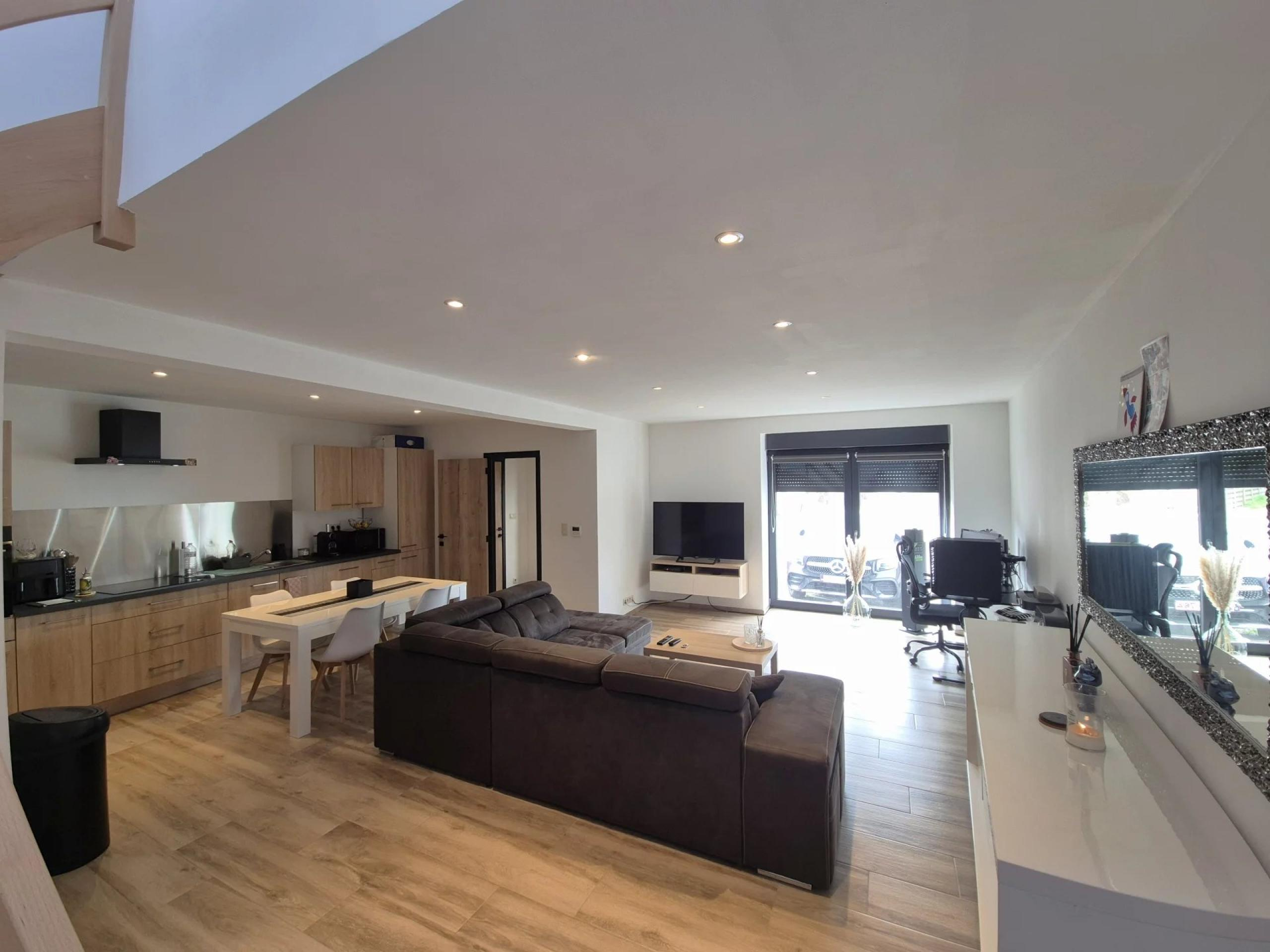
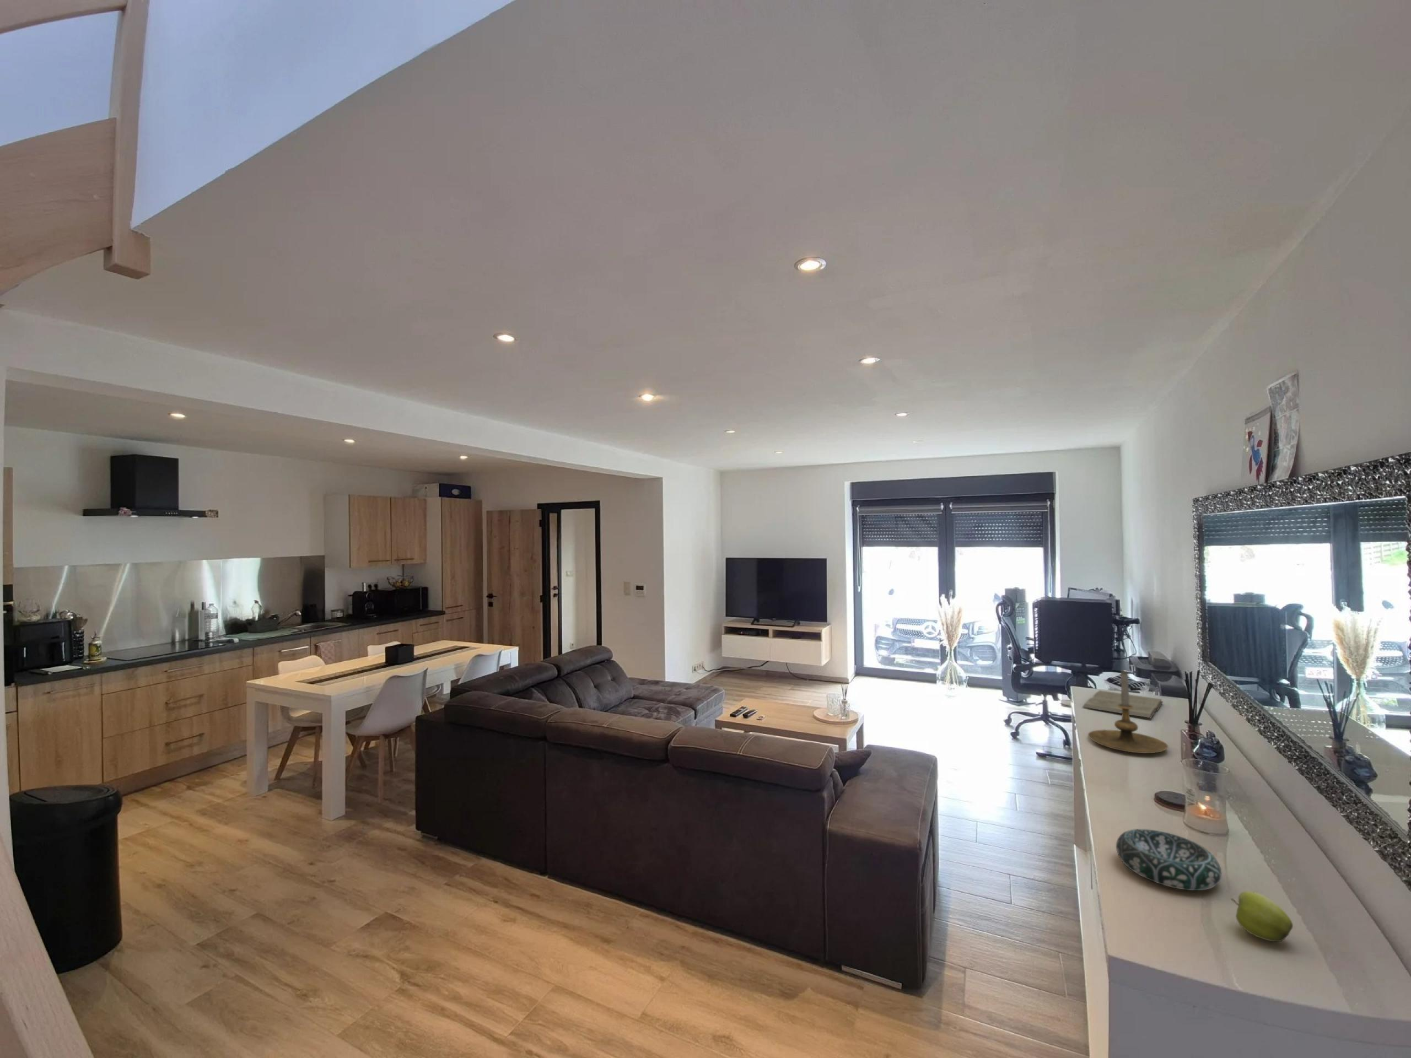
+ candle holder [1088,670,1169,753]
+ book [1082,690,1163,719]
+ decorative bowl [1115,829,1222,891]
+ apple [1230,891,1293,942]
